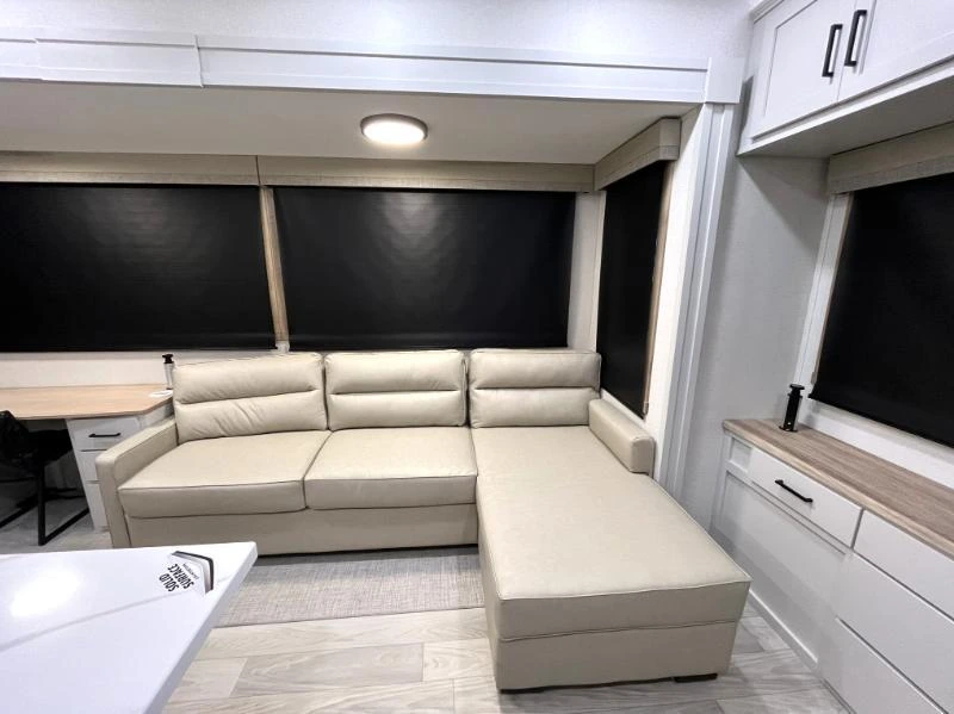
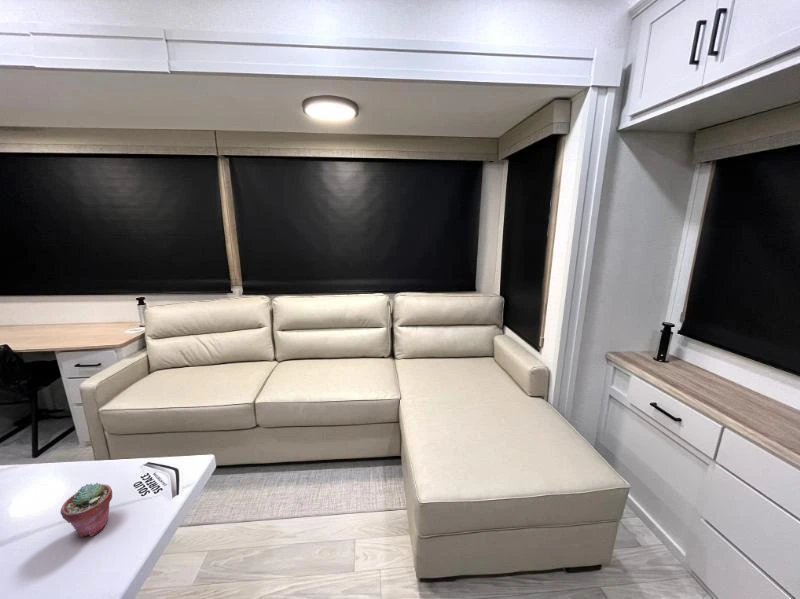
+ potted succulent [59,482,113,538]
